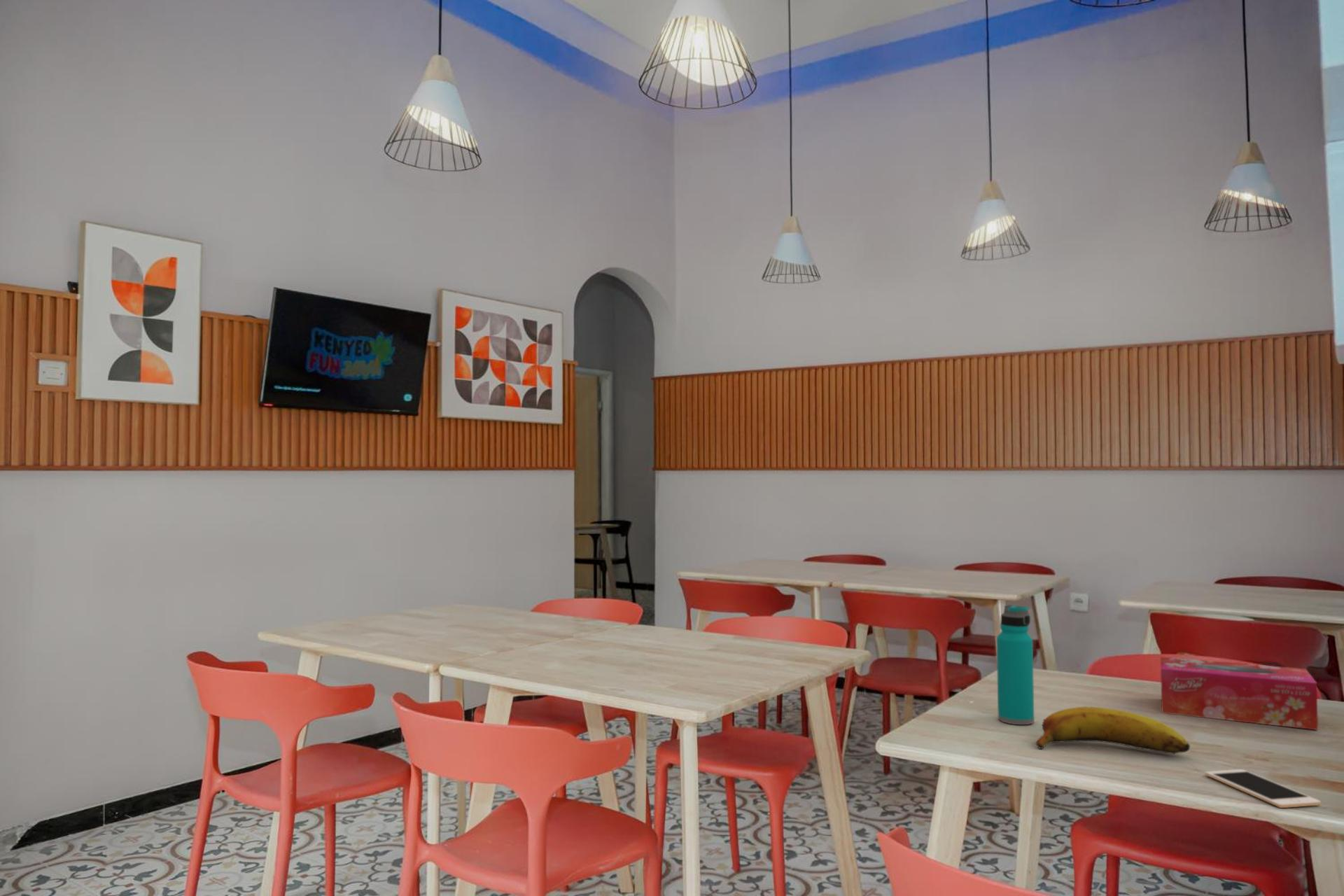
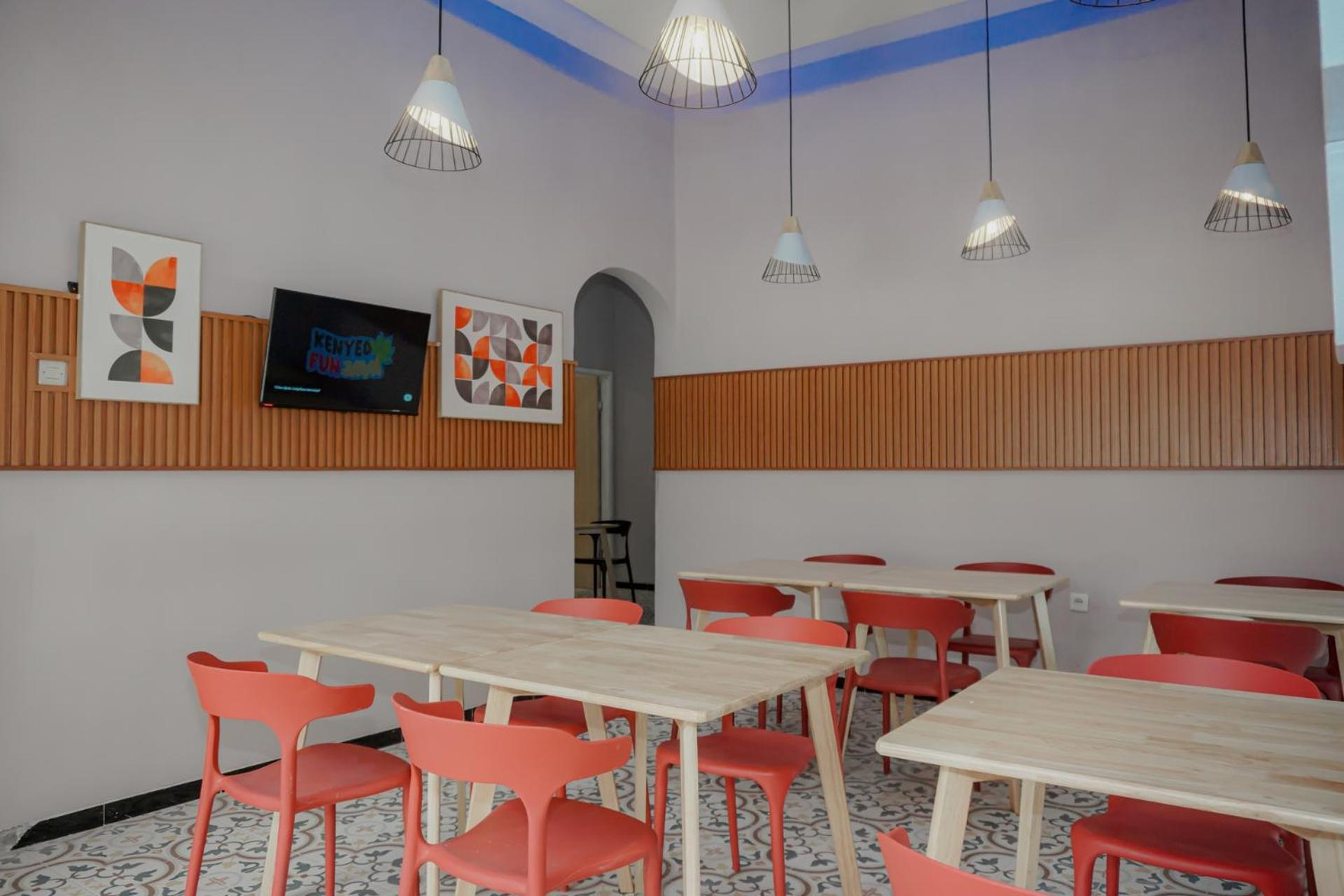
- water bottle [996,604,1035,725]
- fruit [1035,706,1191,755]
- tissue box [1160,656,1319,731]
- cell phone [1205,769,1322,809]
